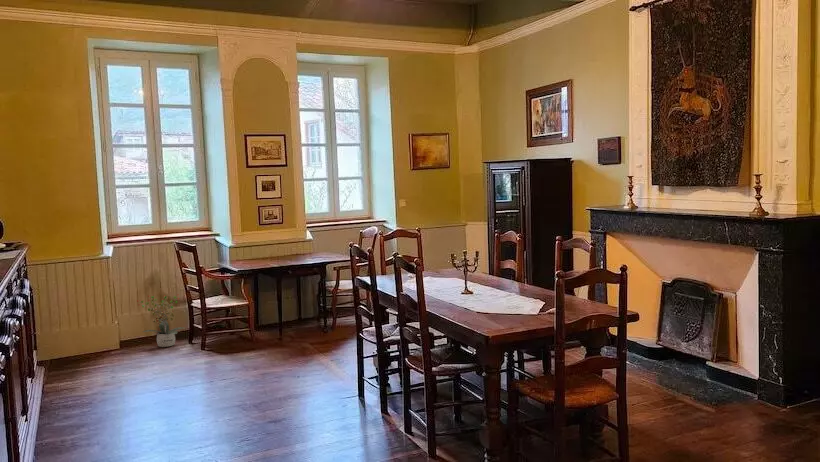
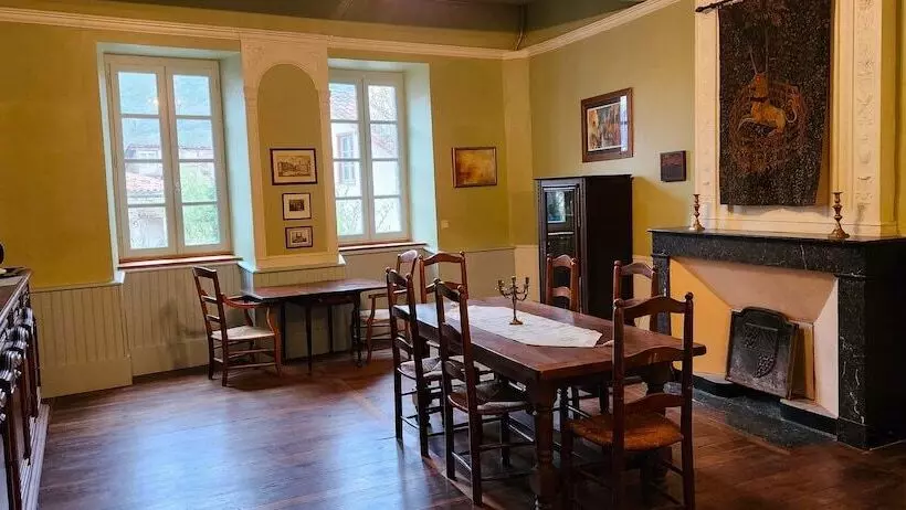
- potted plant [136,293,185,348]
